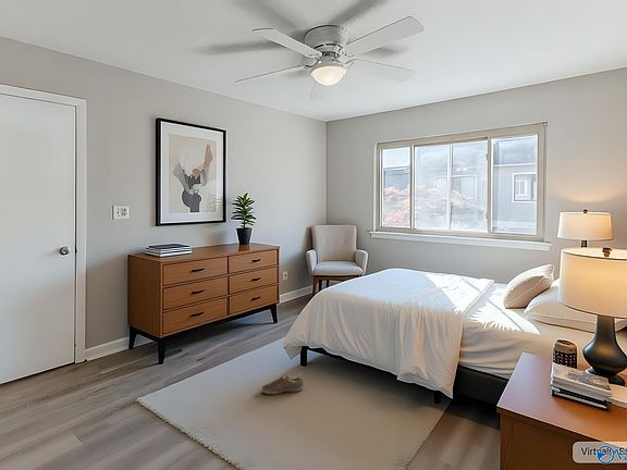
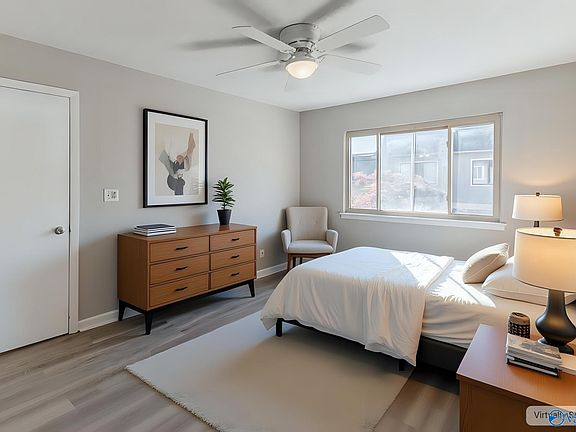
- sneaker [260,373,305,395]
